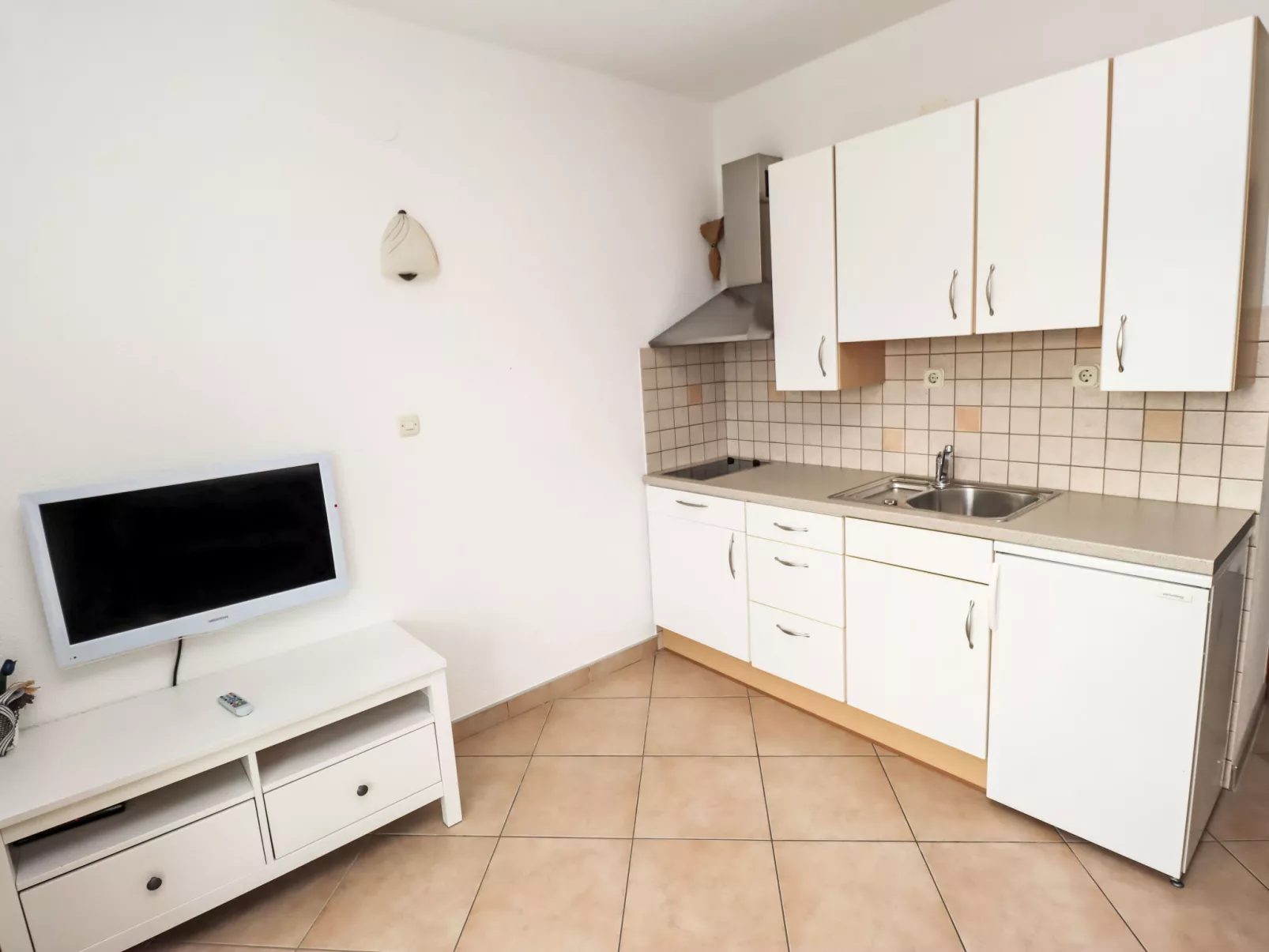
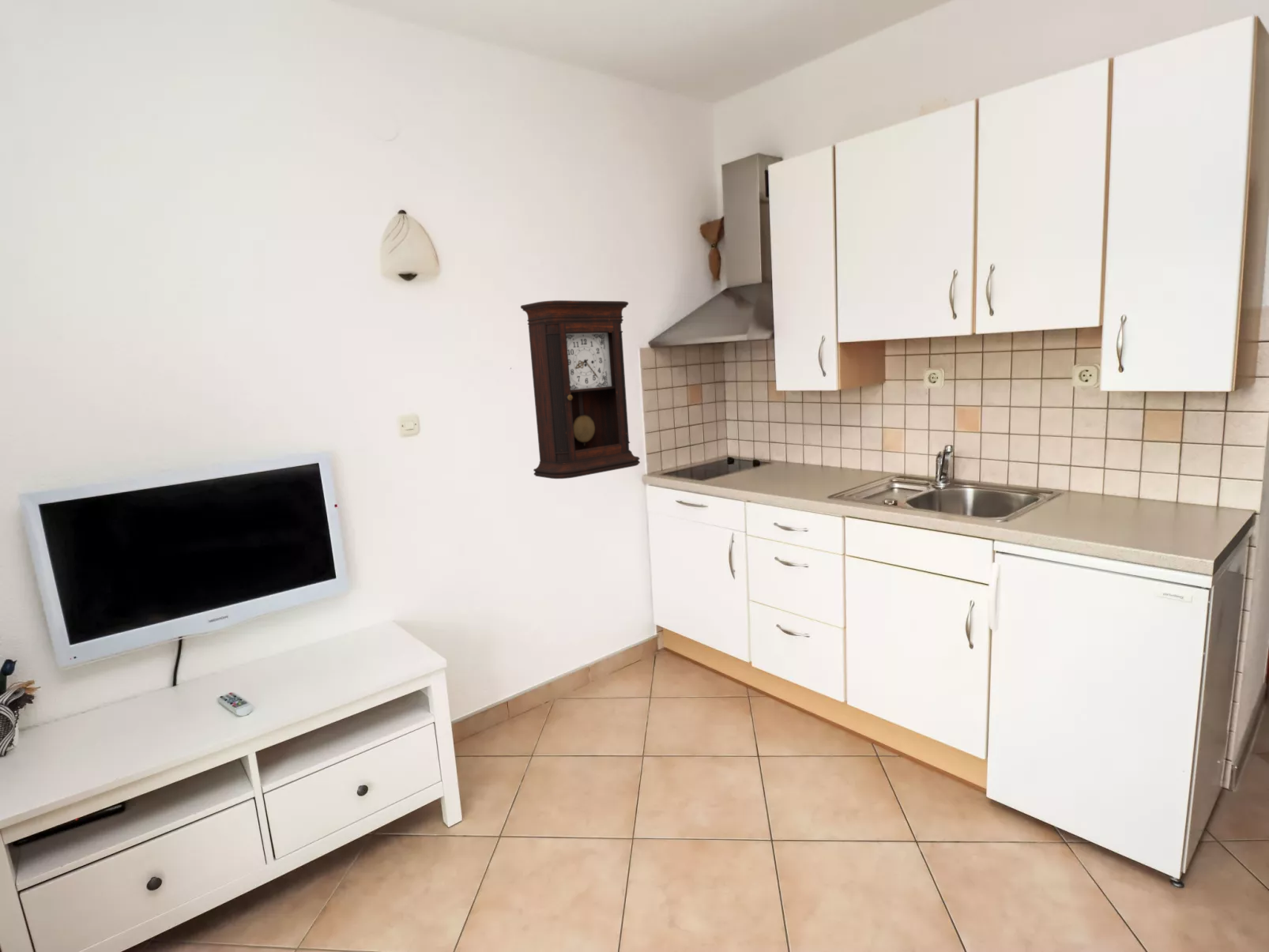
+ pendulum clock [520,299,641,480]
